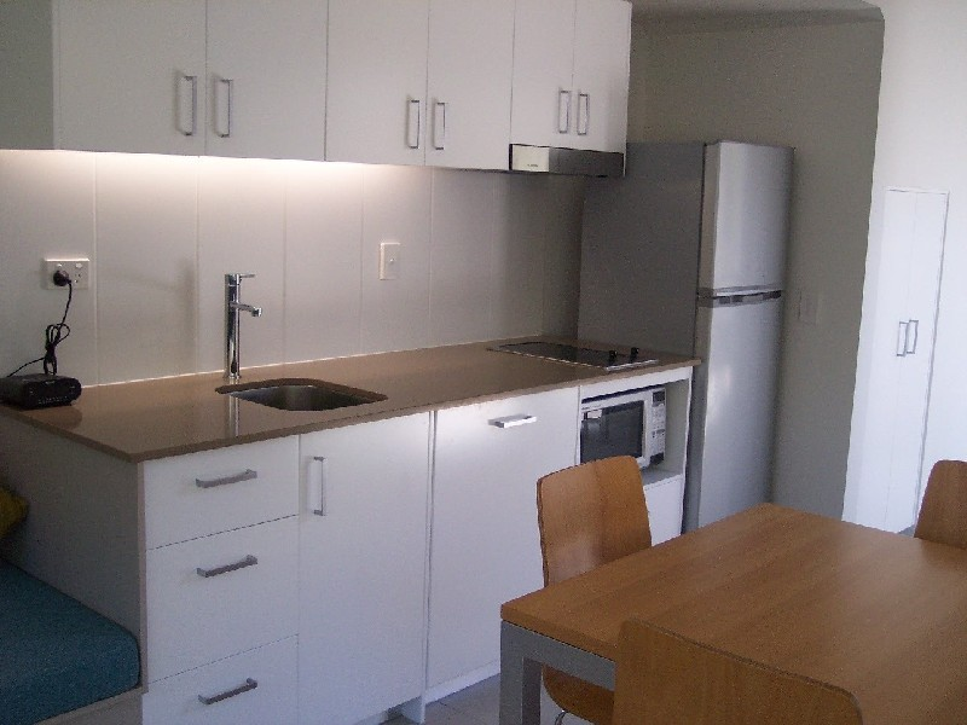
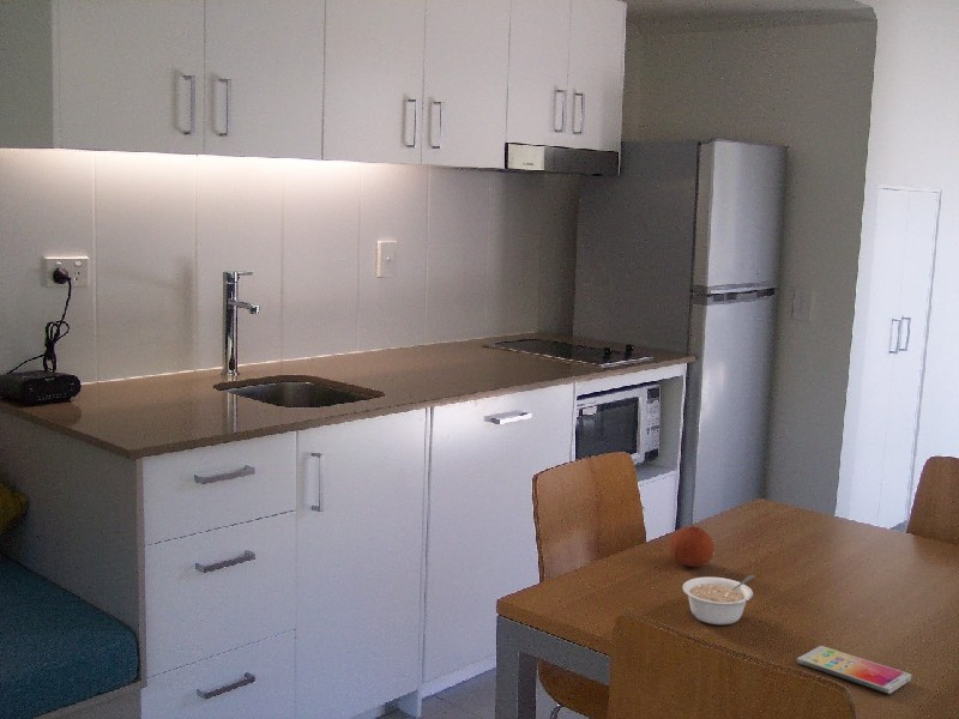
+ smartphone [796,645,912,695]
+ legume [682,574,755,626]
+ fruit [668,525,714,568]
